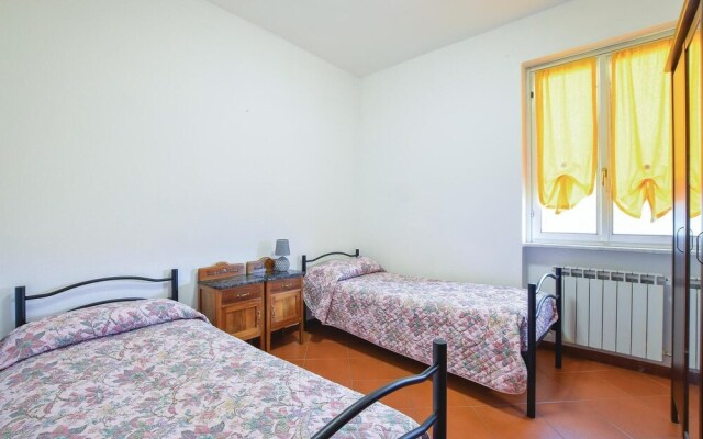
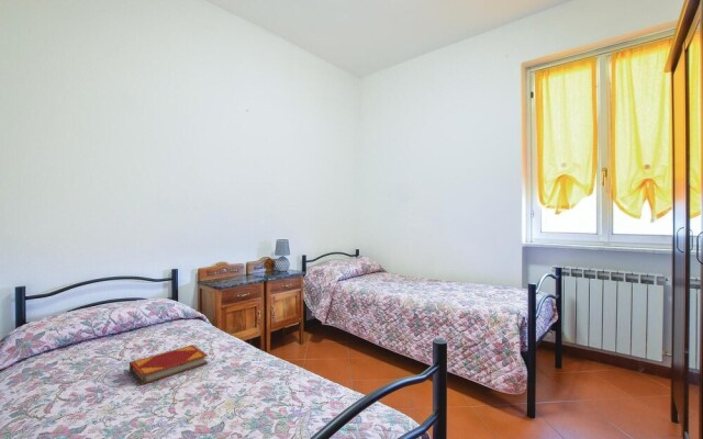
+ hardback book [129,344,209,386]
